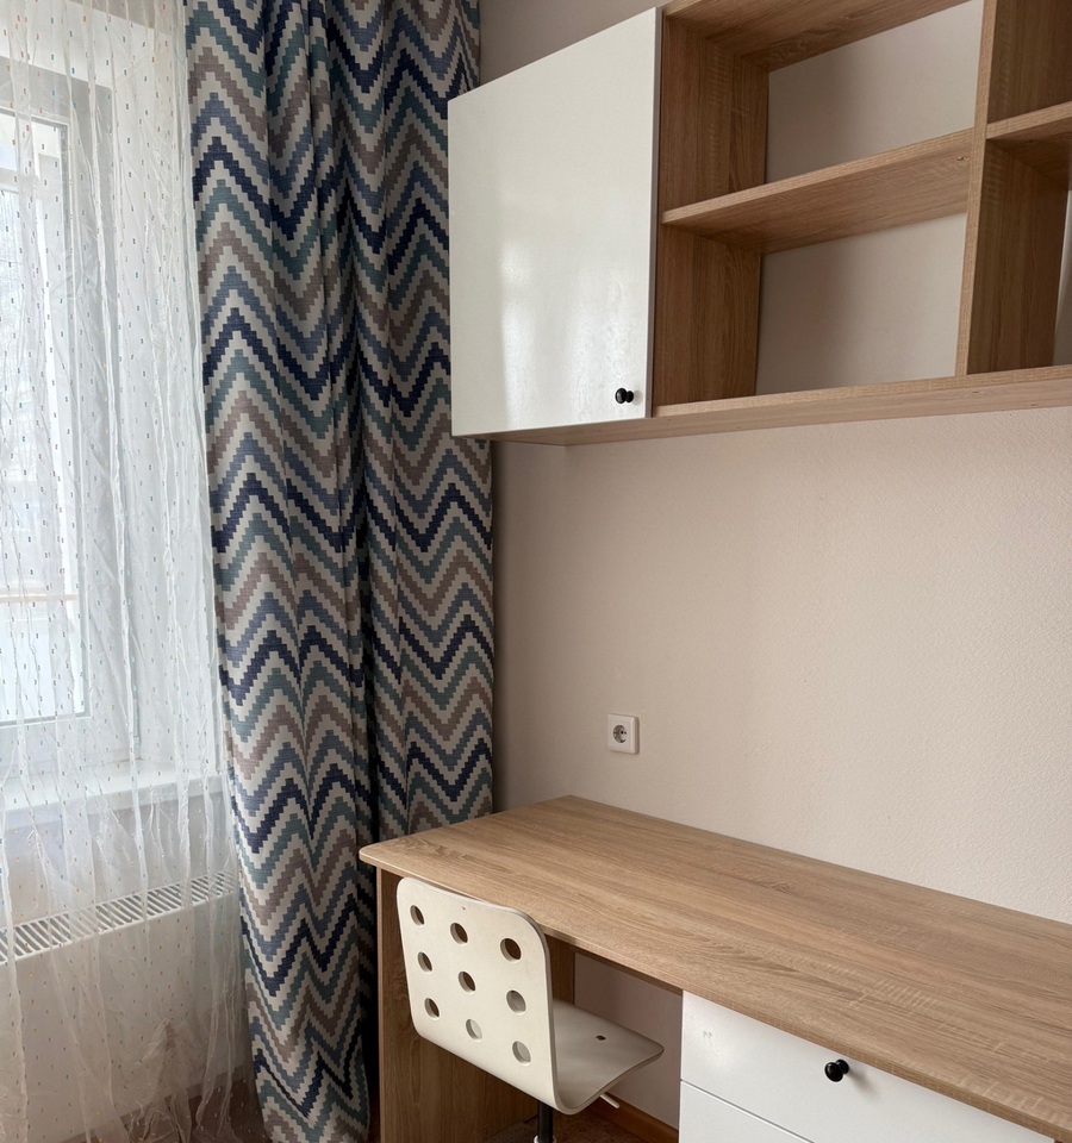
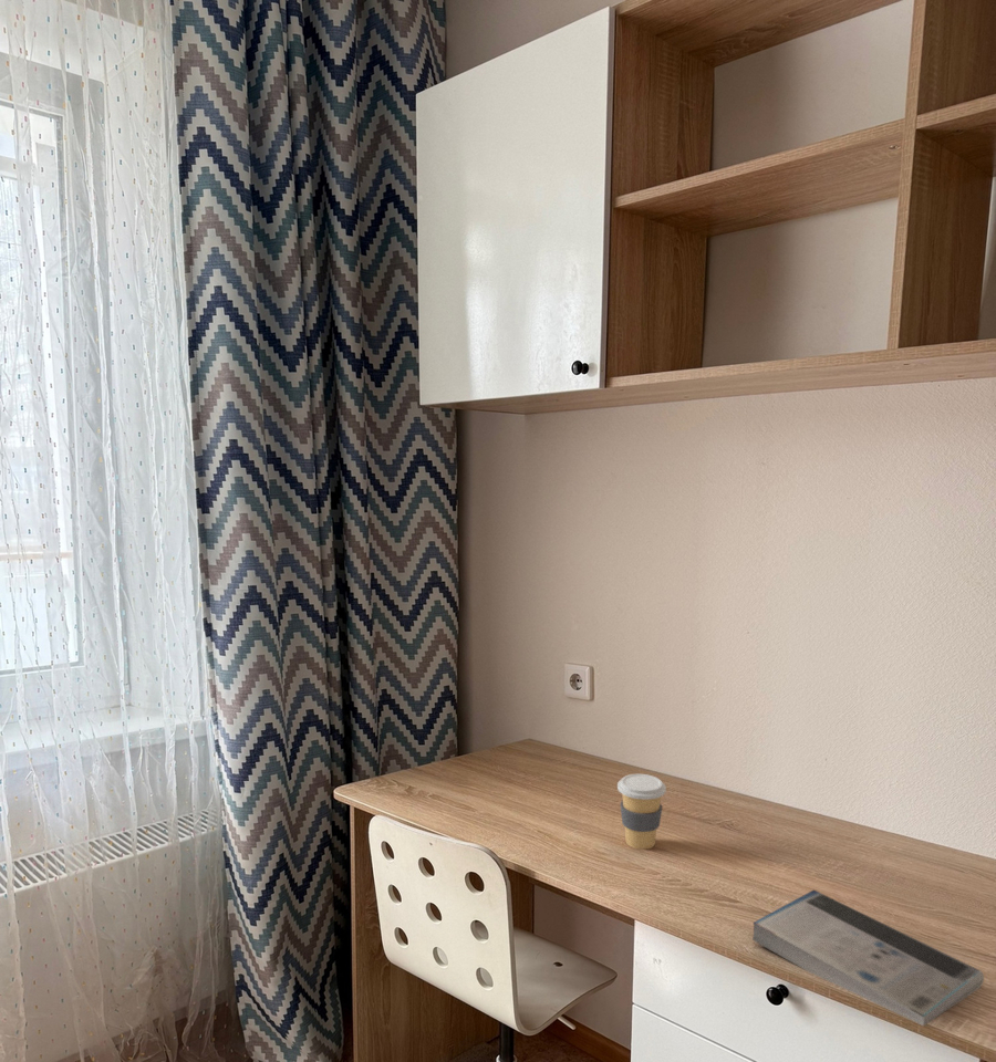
+ coffee cup [616,773,667,851]
+ book [751,888,985,1028]
